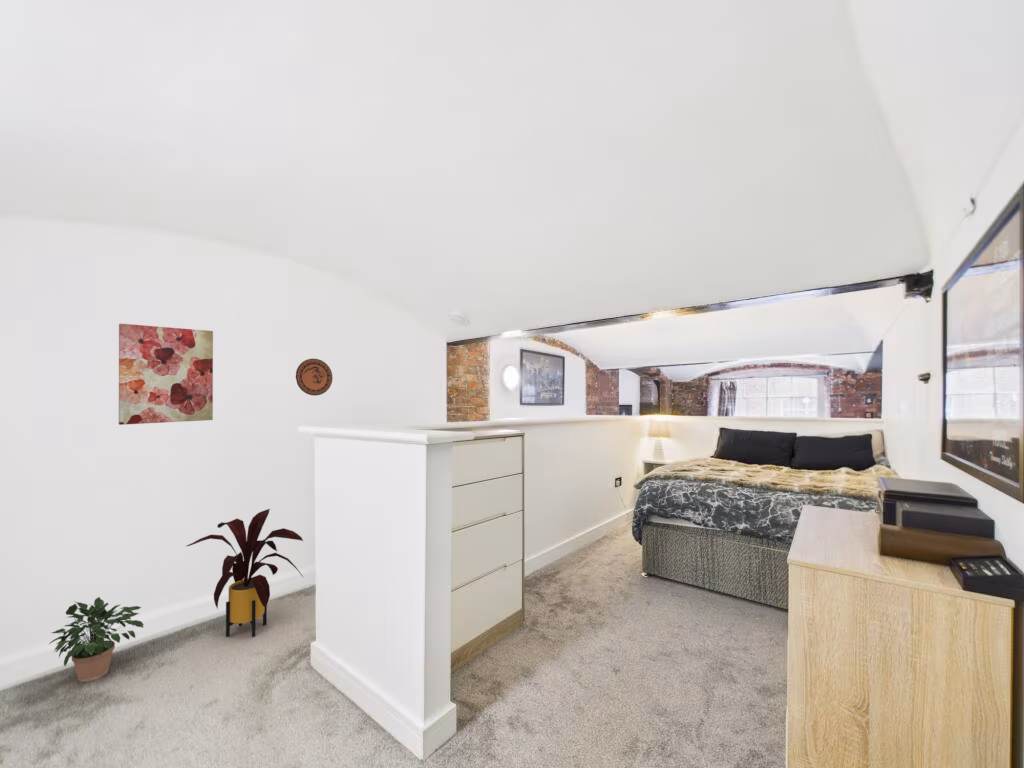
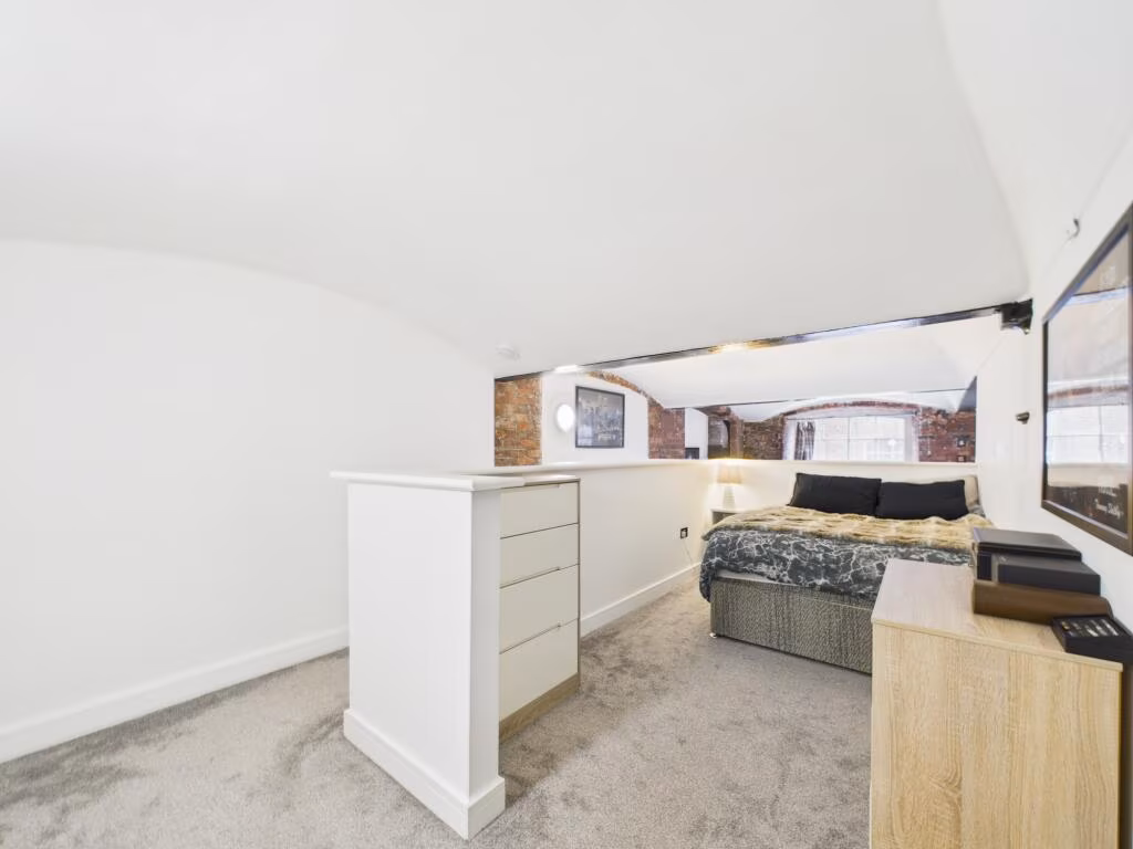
- wall art [118,323,214,426]
- potted plant [48,596,145,683]
- house plant [186,508,305,638]
- decorative plate [295,358,333,397]
